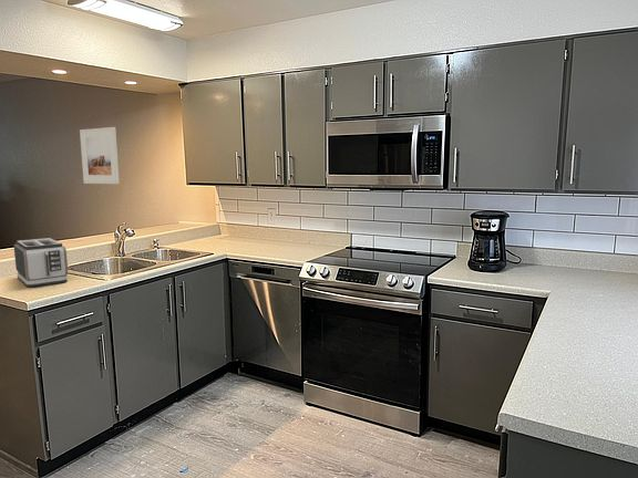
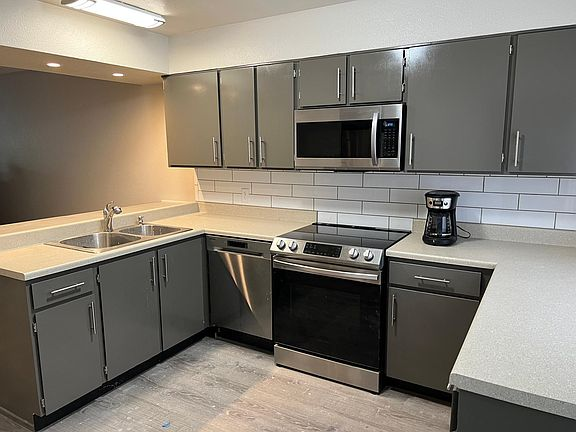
- toaster [13,237,69,288]
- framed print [79,126,121,185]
